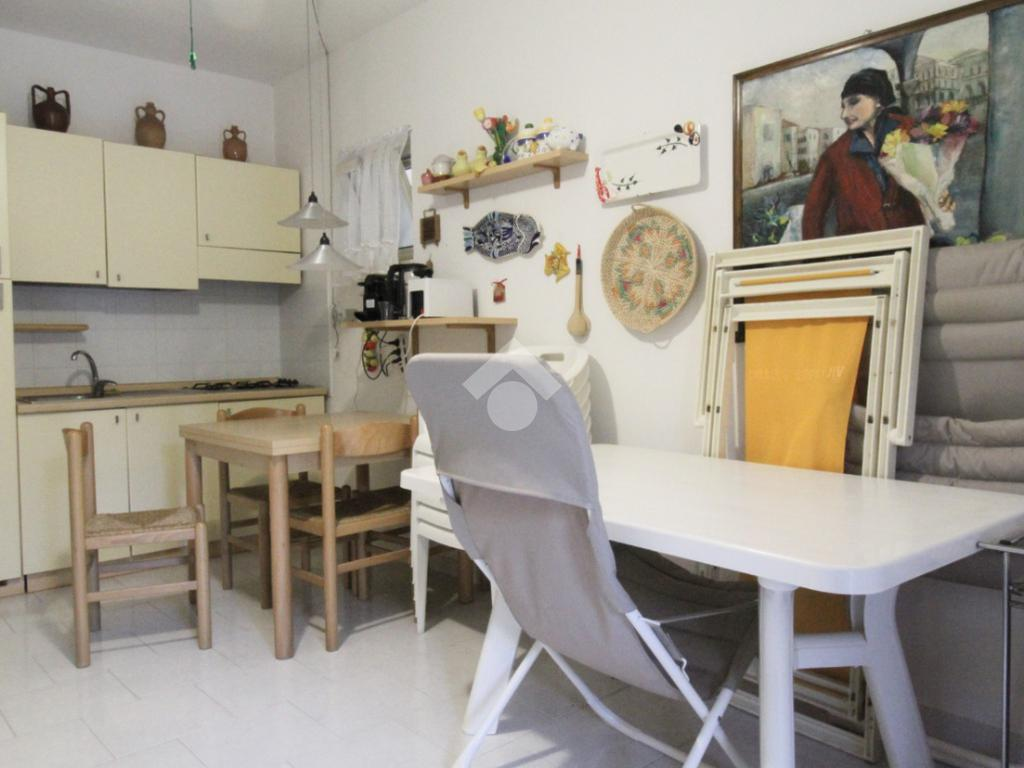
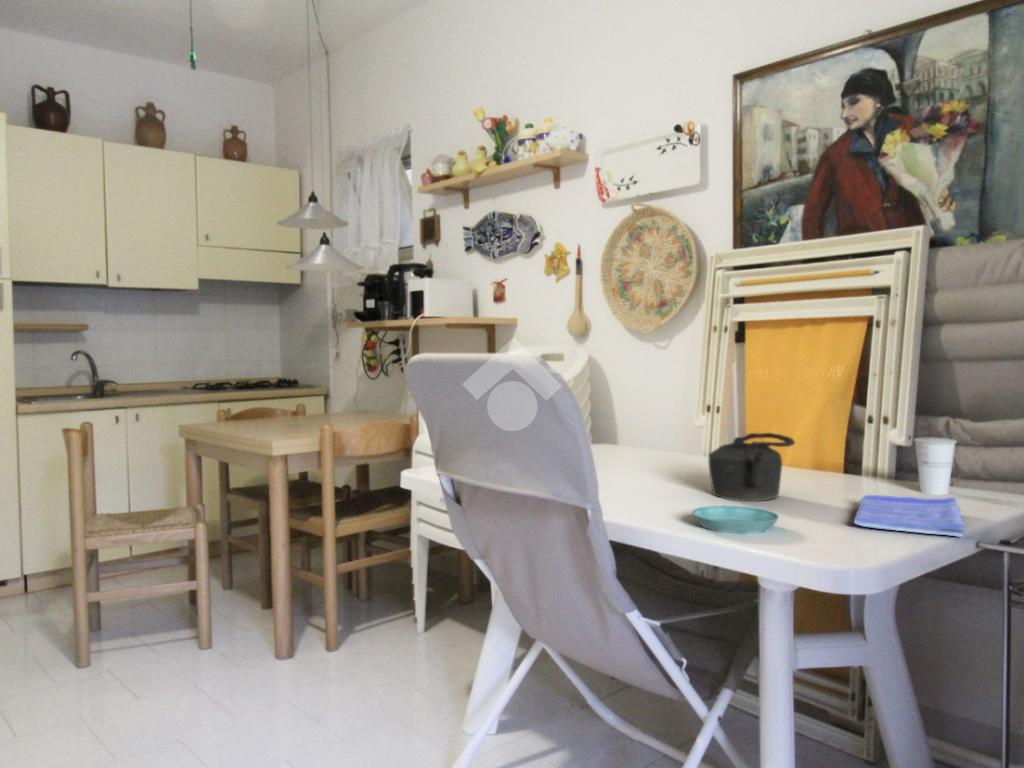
+ saucer [690,505,780,535]
+ cup [913,436,958,496]
+ teapot [707,432,796,502]
+ dish towel [853,494,965,538]
